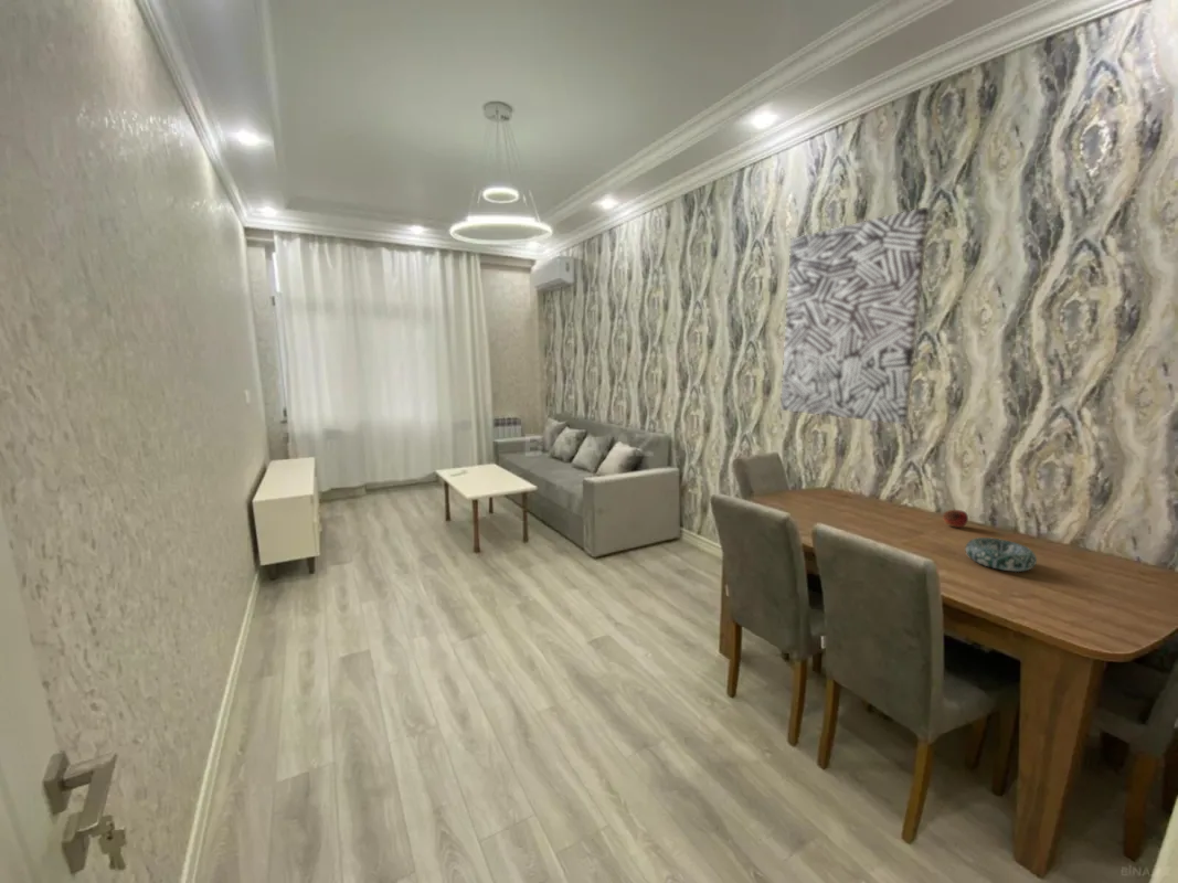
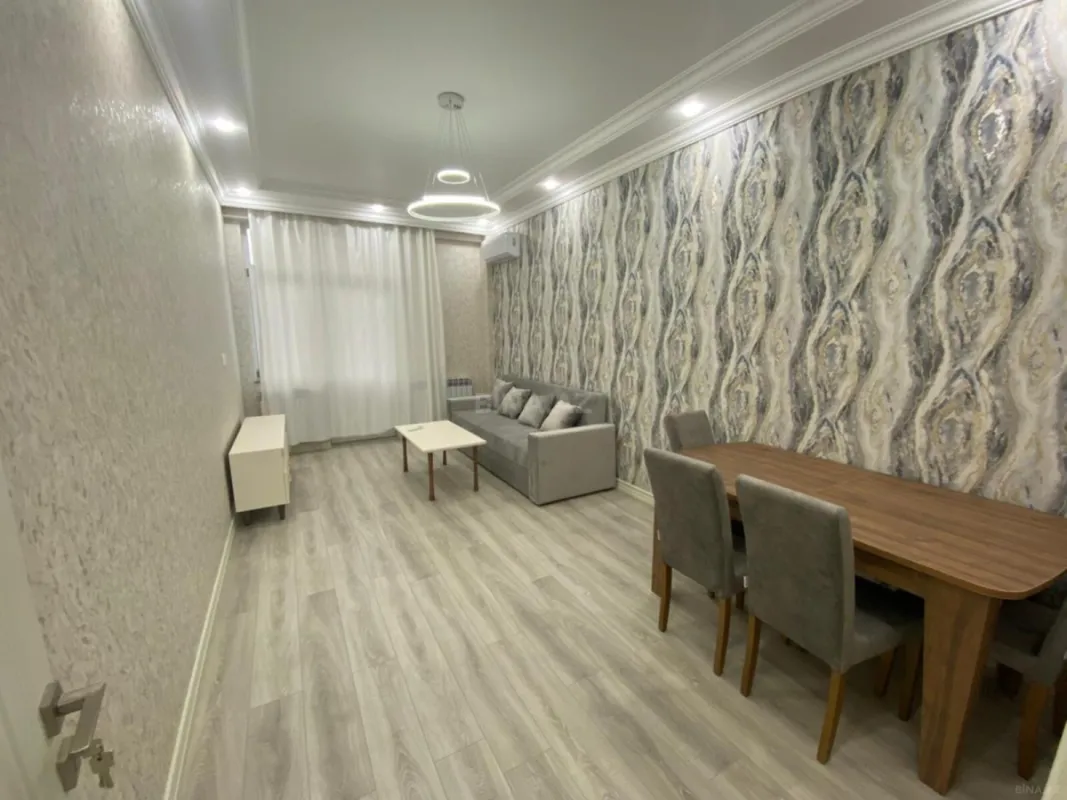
- wall art [779,206,930,425]
- fruit [942,507,969,529]
- decorative bowl [964,536,1038,573]
